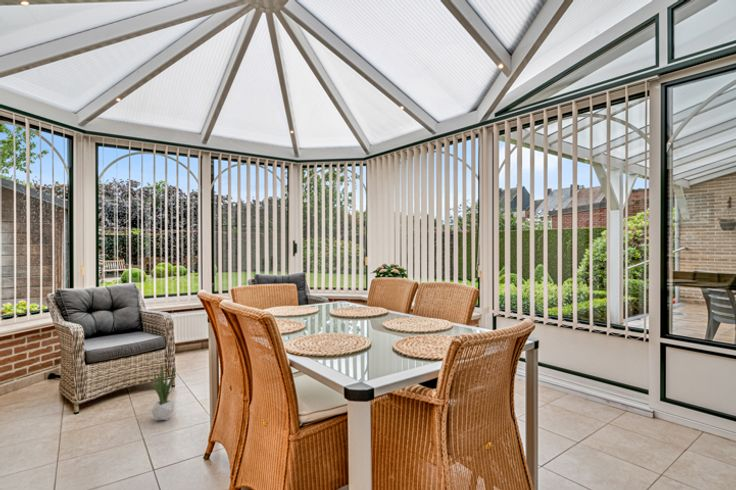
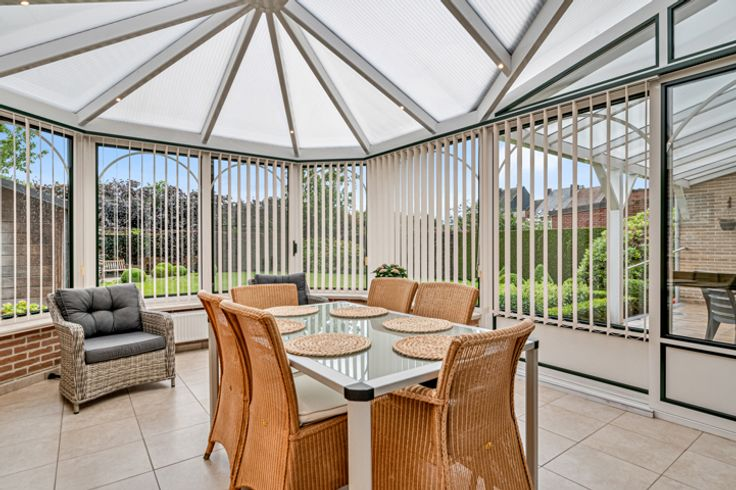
- potted plant [150,364,177,422]
